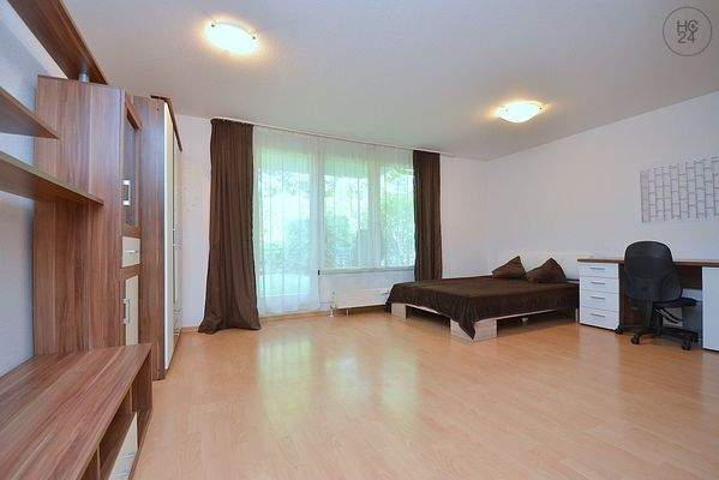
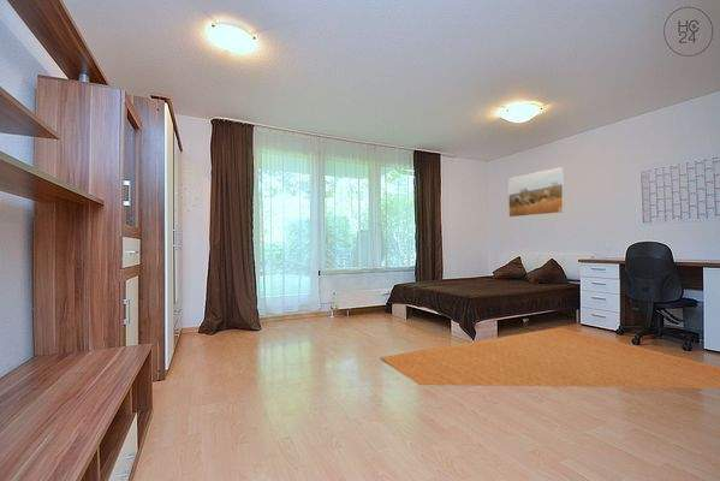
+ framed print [507,166,565,218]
+ rug [379,326,720,390]
